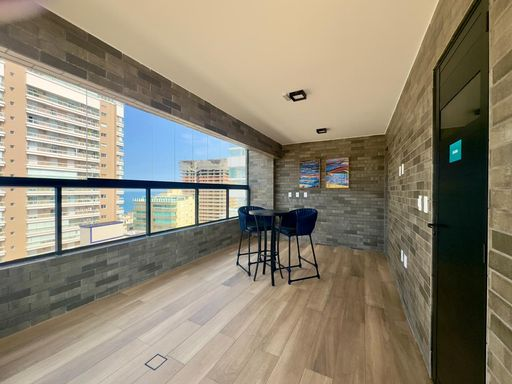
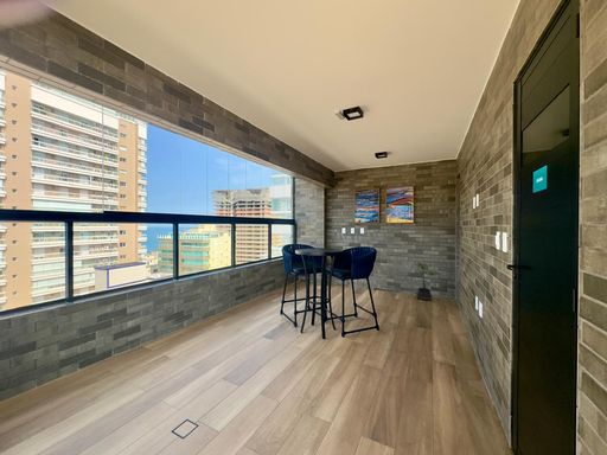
+ potted plant [414,262,442,302]
